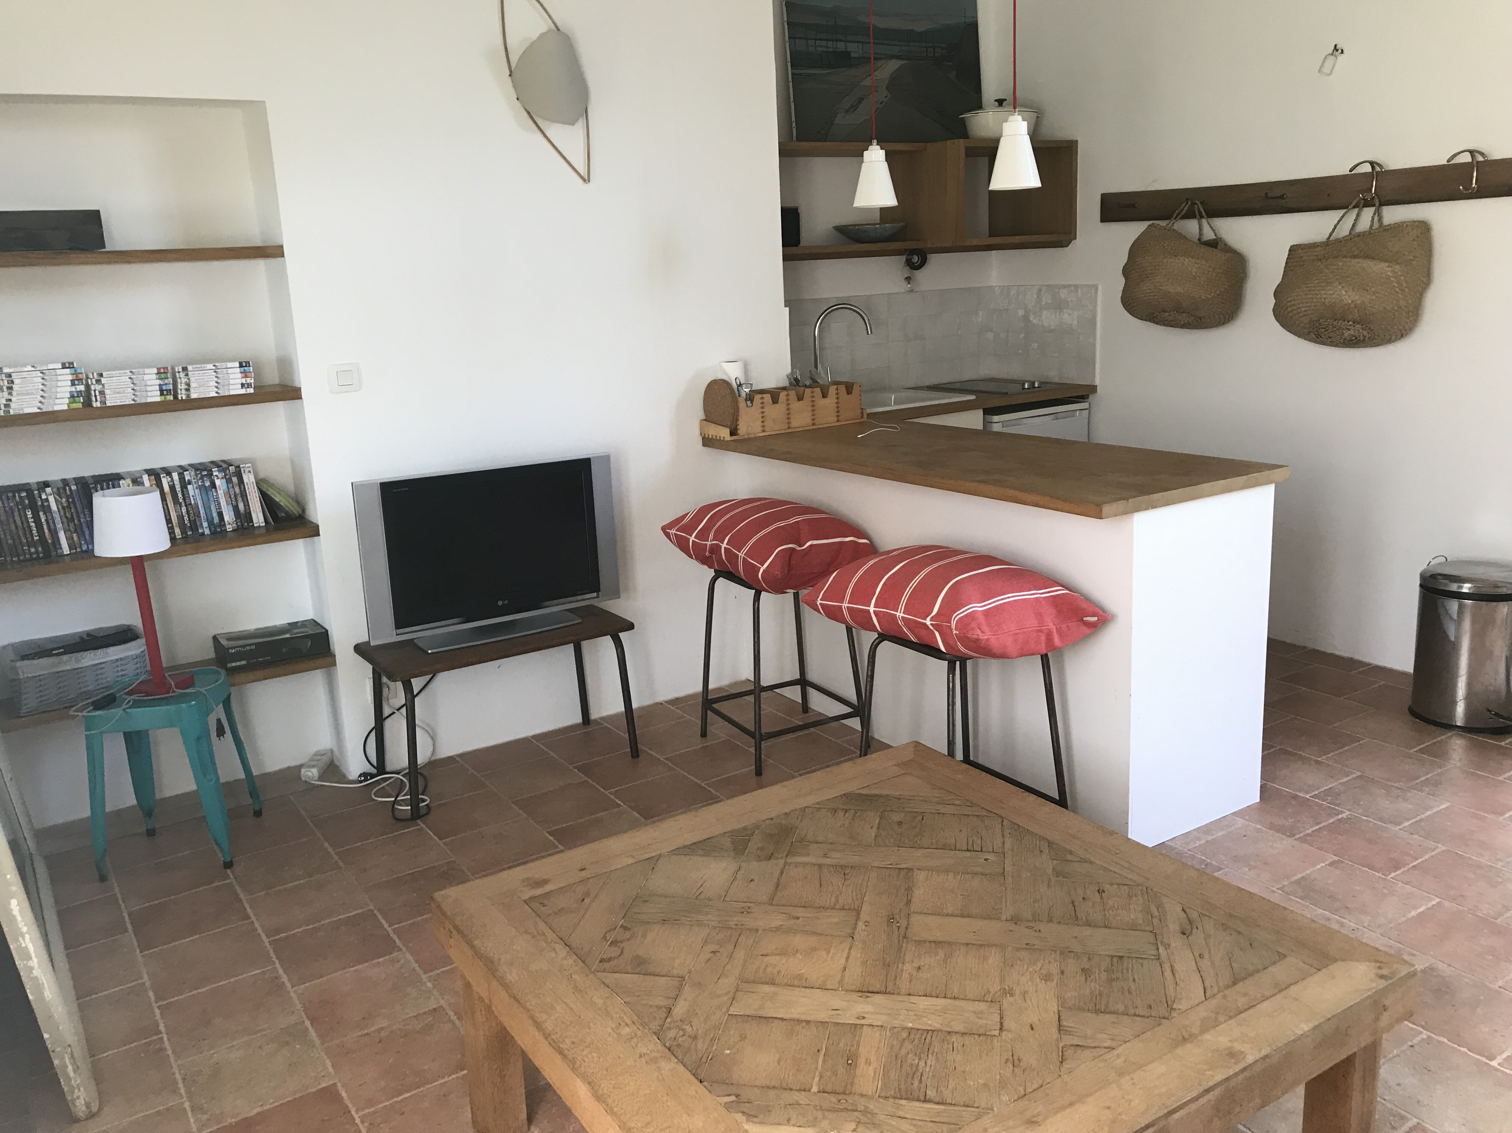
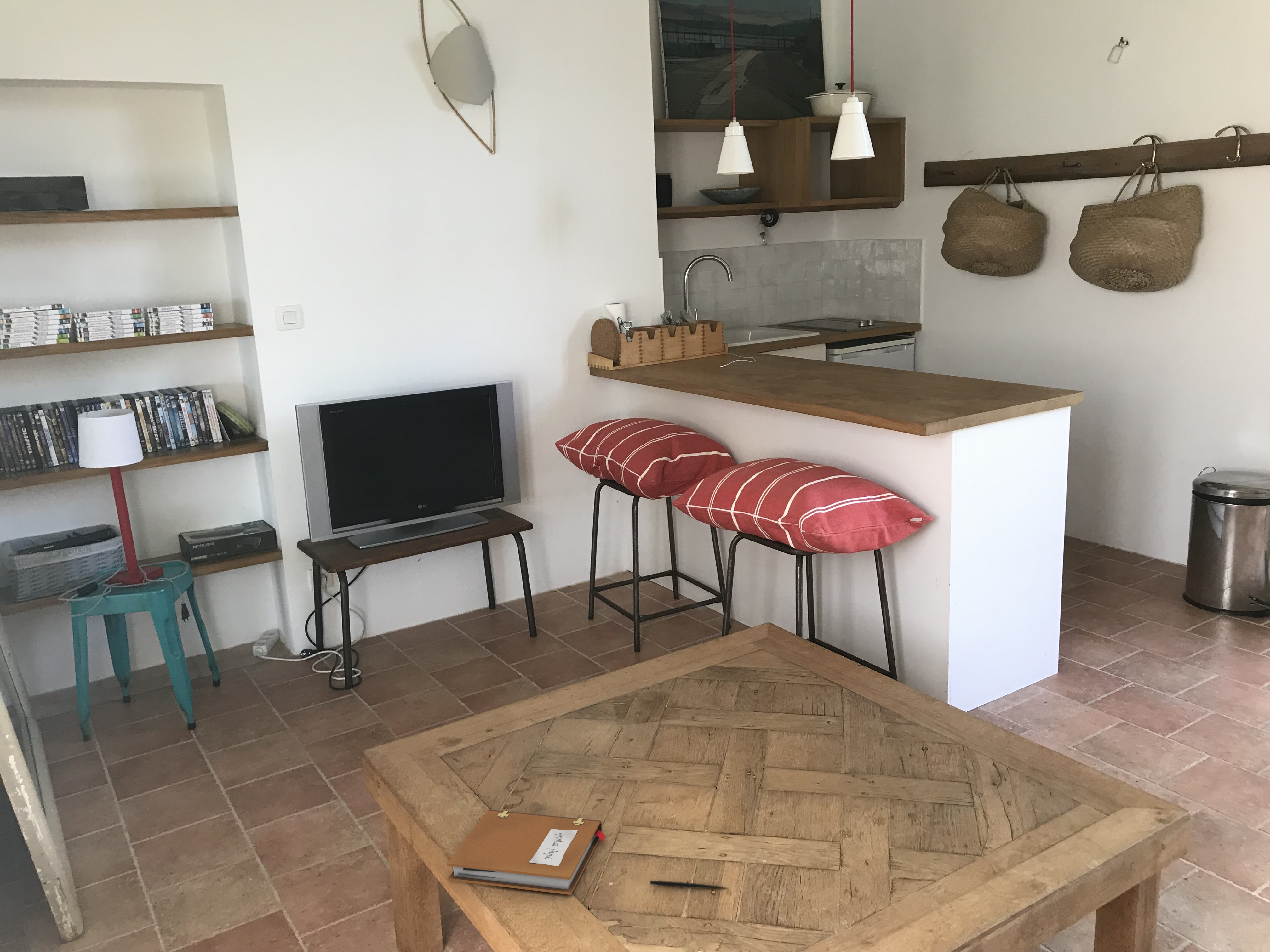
+ pen [649,880,729,889]
+ notebook [447,809,606,895]
